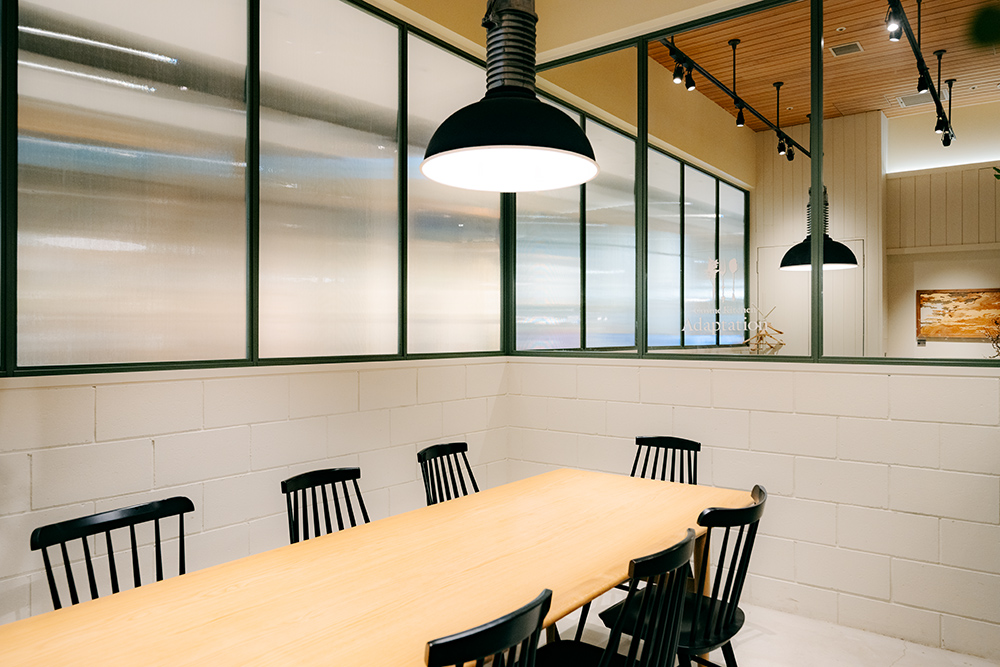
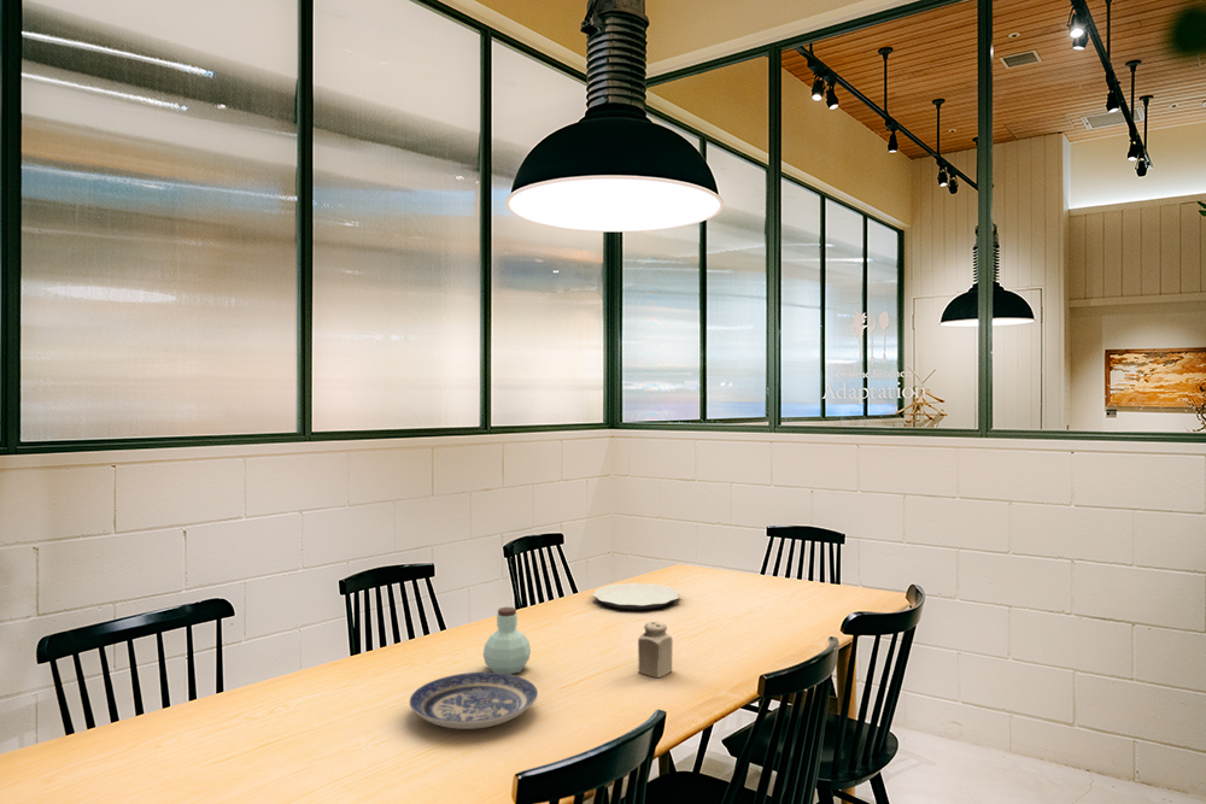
+ plate [591,582,680,610]
+ jar [482,606,532,675]
+ plate [409,671,539,730]
+ salt shaker [637,621,673,679]
